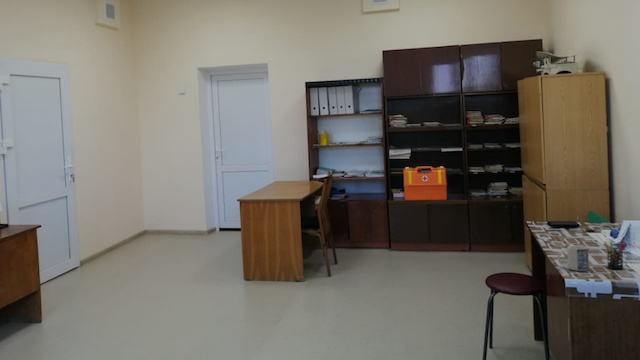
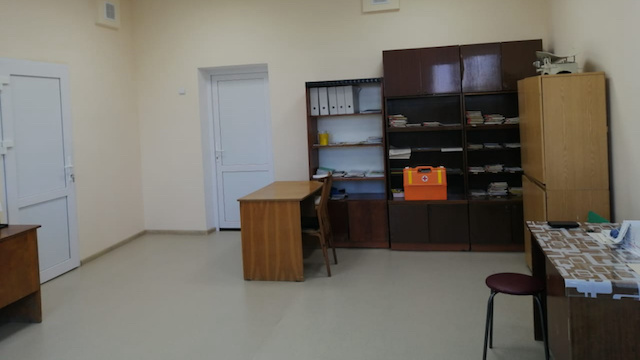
- pen holder [603,238,628,270]
- mug [557,244,590,271]
